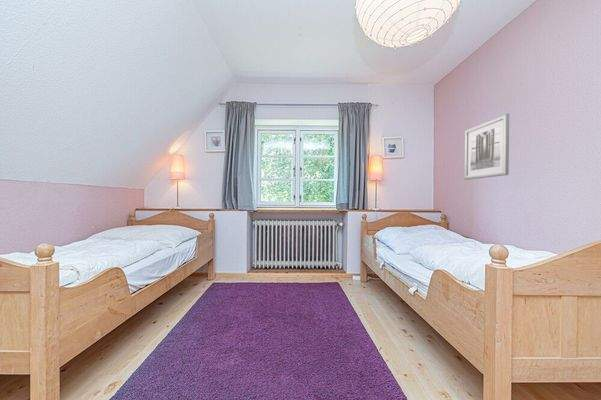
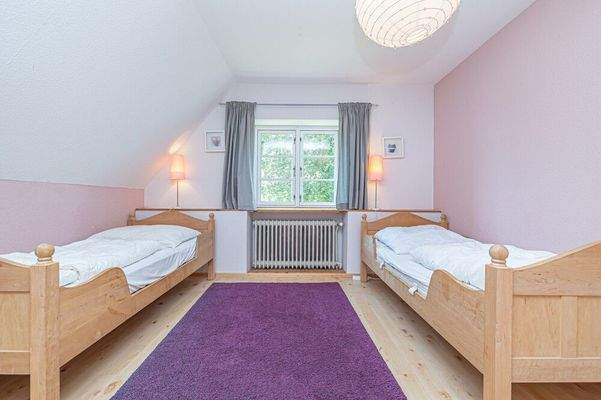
- wall art [463,112,510,181]
